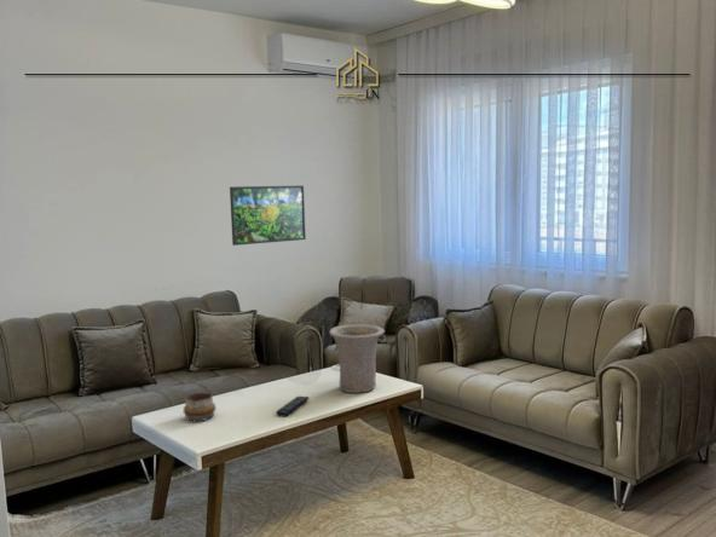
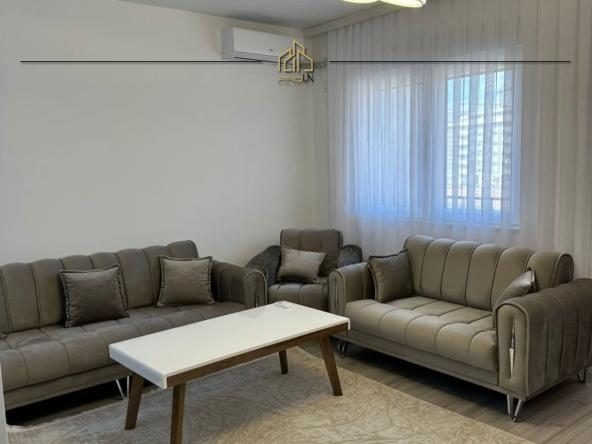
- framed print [229,185,307,247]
- remote control [275,395,310,418]
- vase [328,323,386,394]
- decorative bowl [183,392,218,422]
